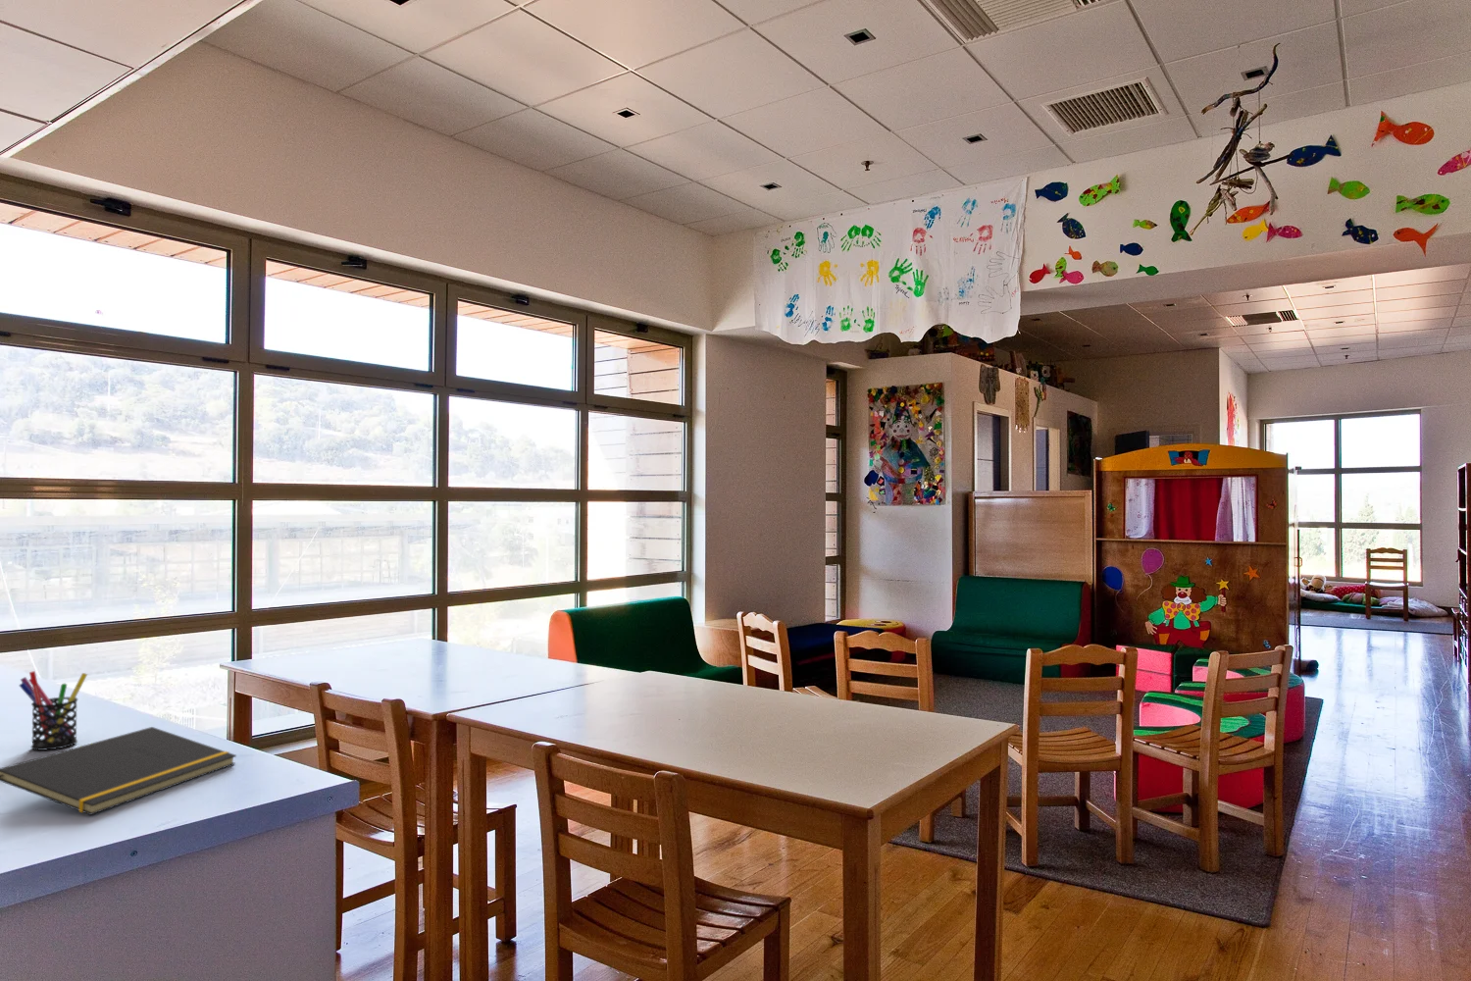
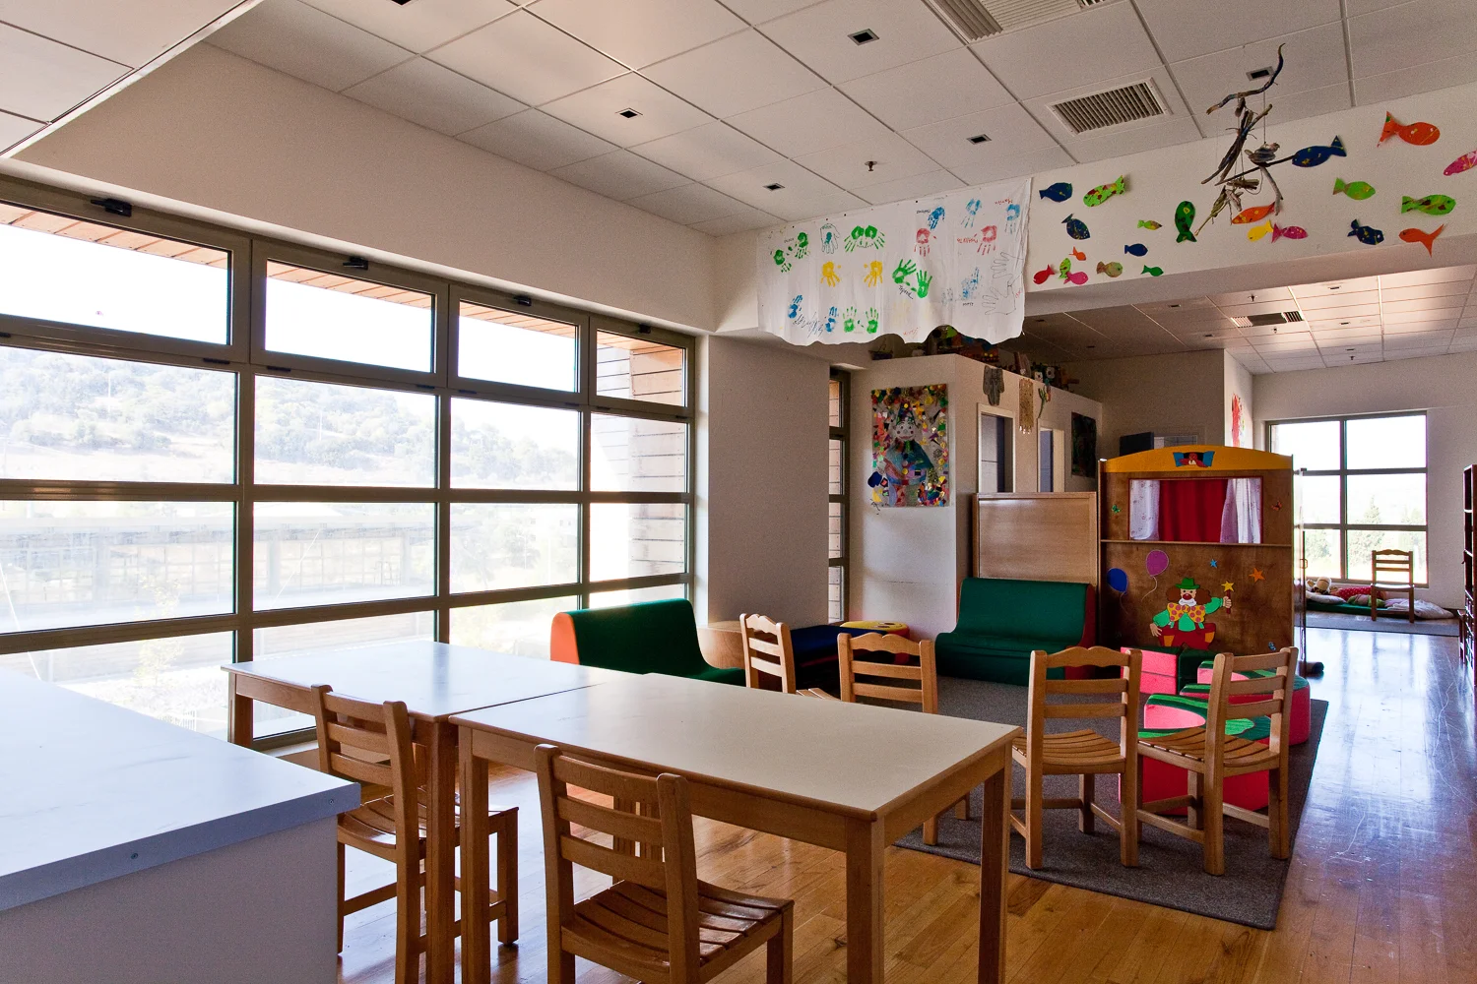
- notepad [0,726,238,816]
- pen holder [18,670,89,751]
